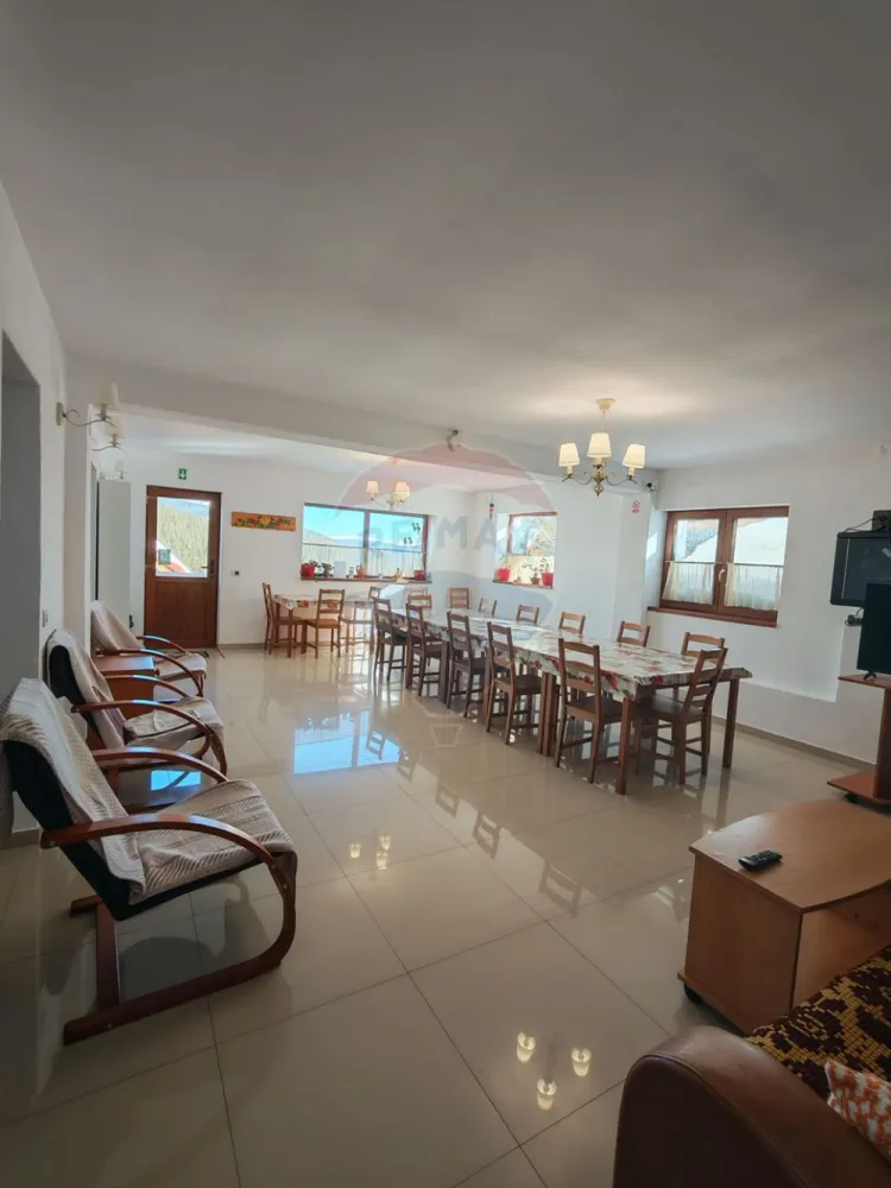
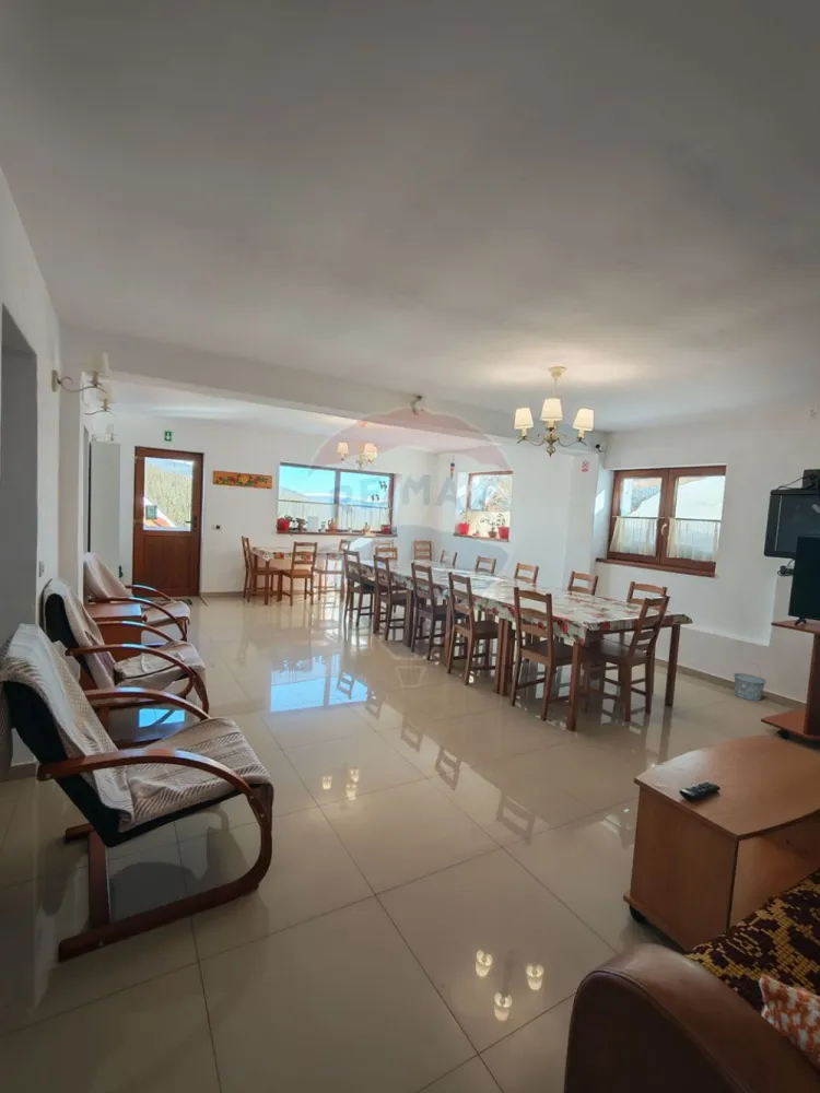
+ bucket [733,662,768,702]
